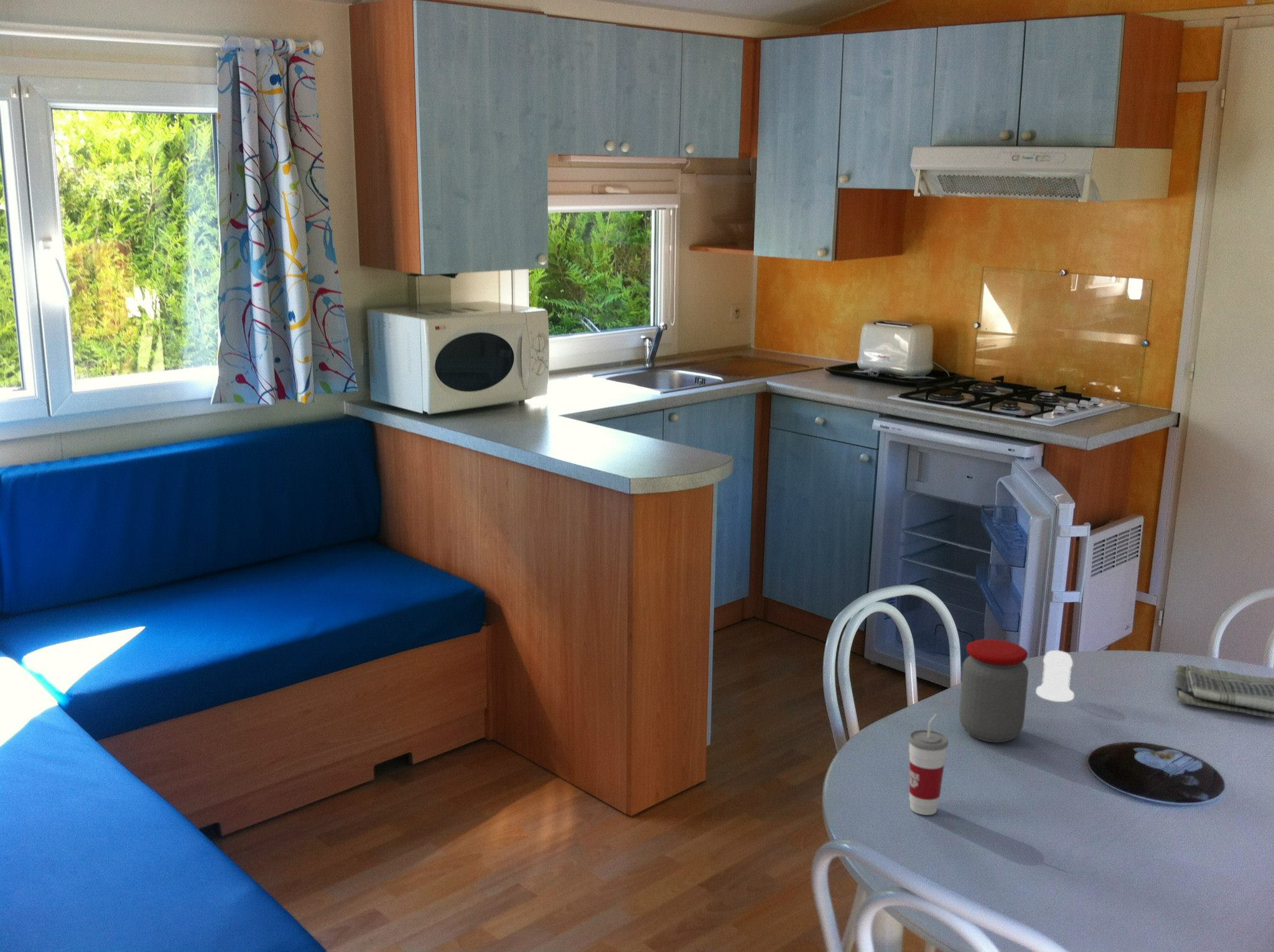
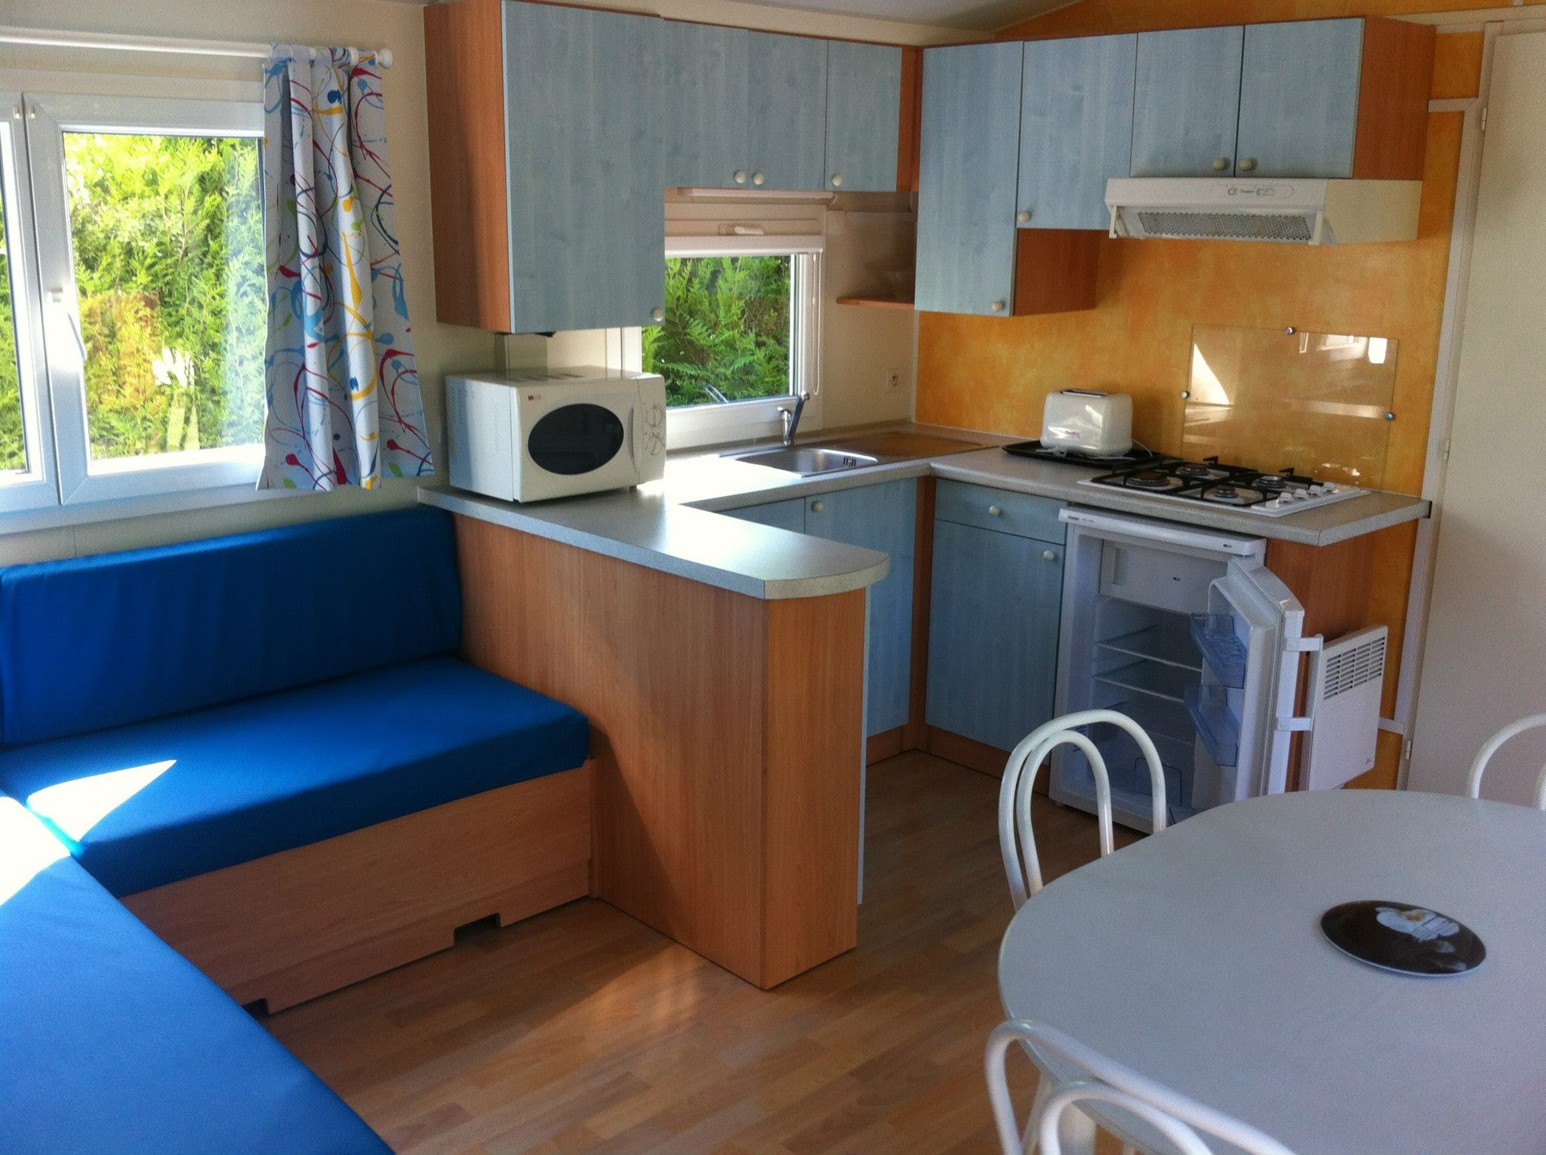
- salt shaker [1035,650,1075,702]
- jar [959,638,1029,743]
- dish towel [1173,664,1274,719]
- cup [908,712,949,816]
